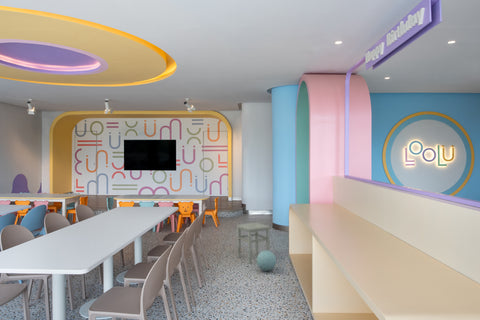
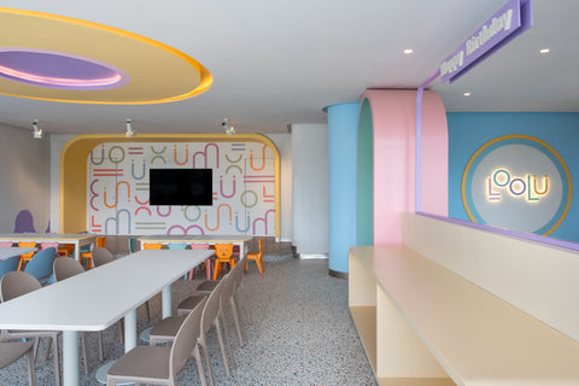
- stool [236,221,271,265]
- ball [256,249,277,272]
